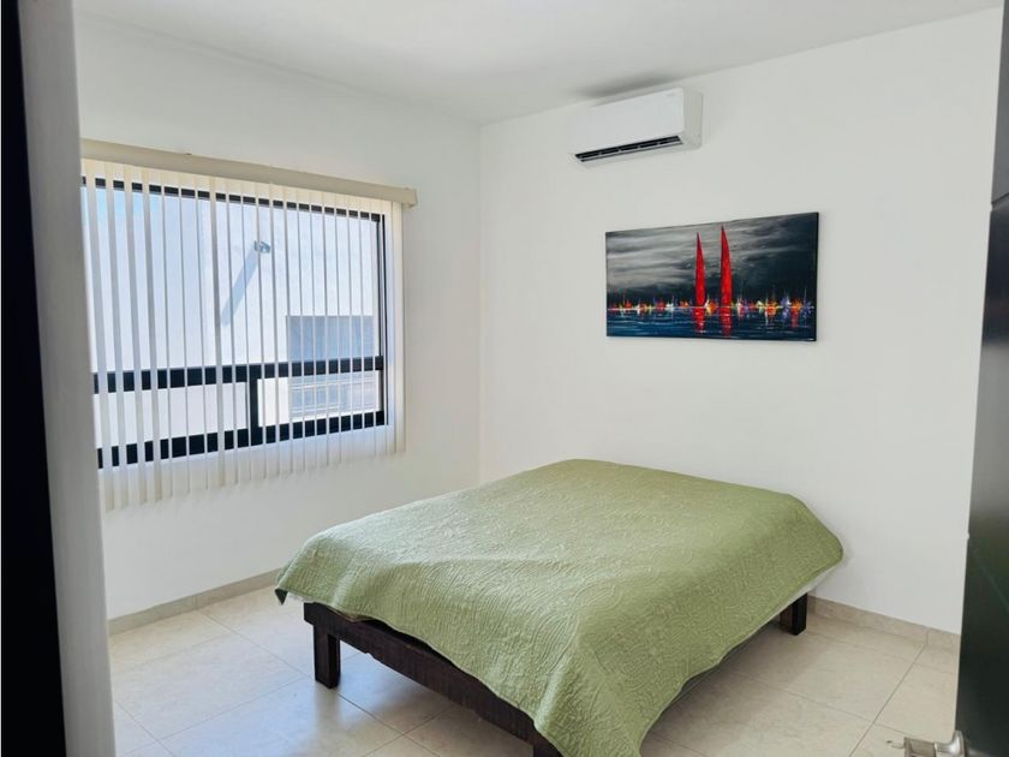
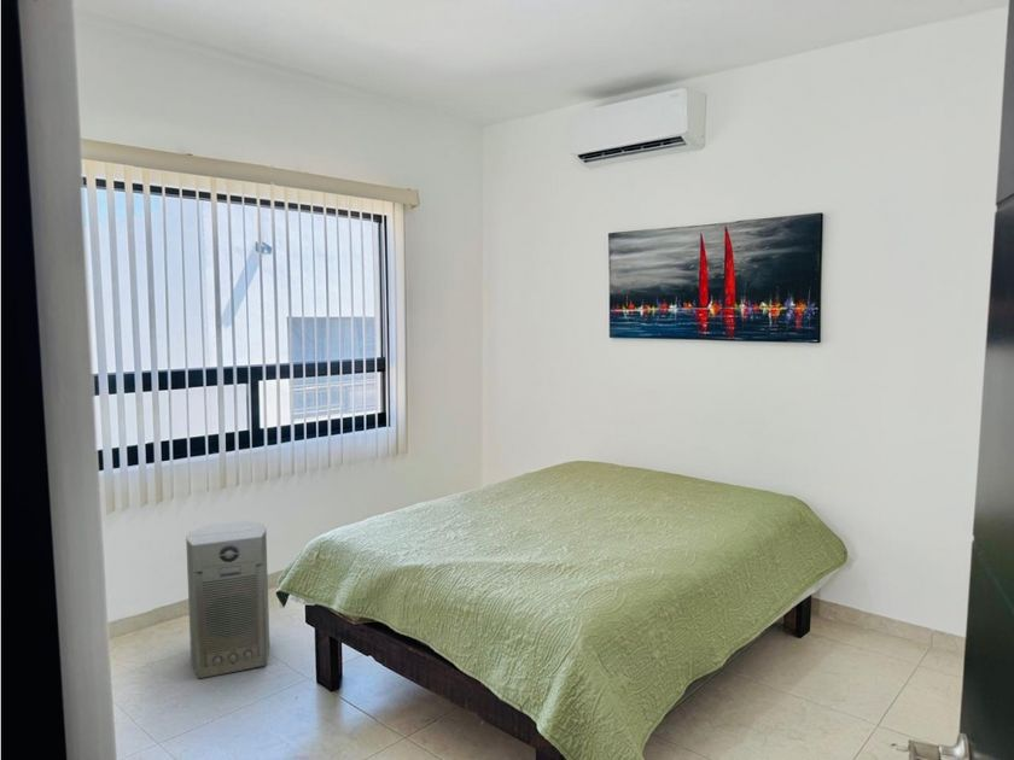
+ fan [185,520,270,679]
